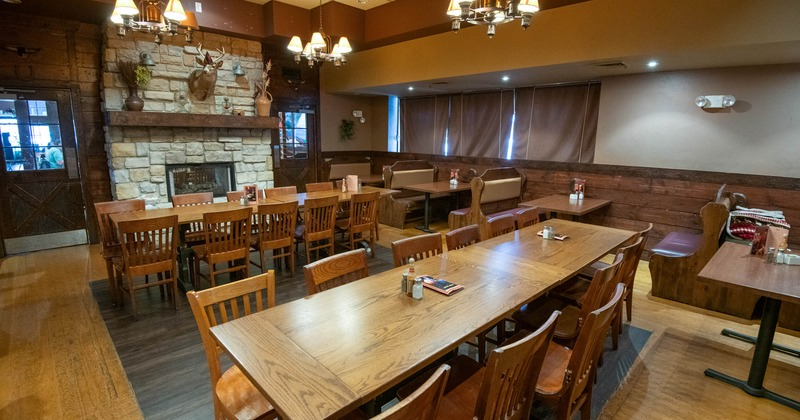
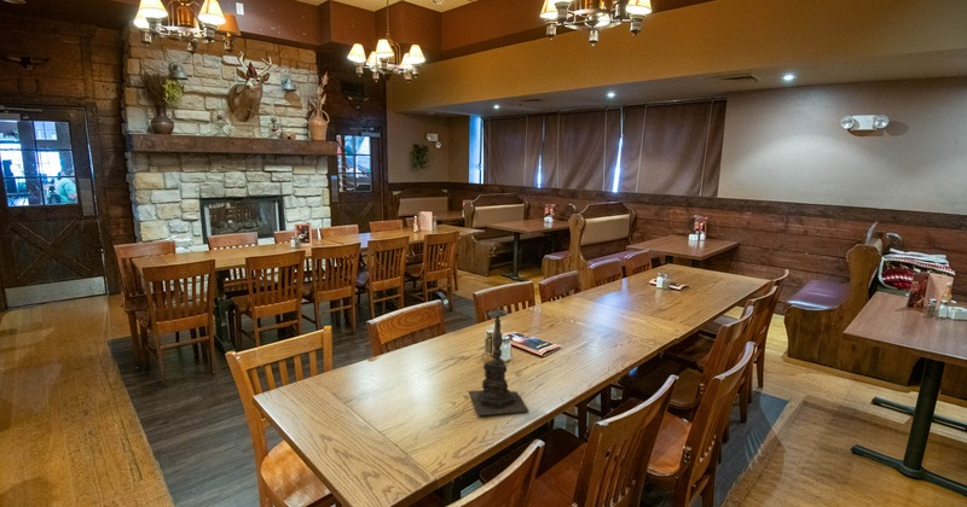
+ candle holder [468,296,529,416]
